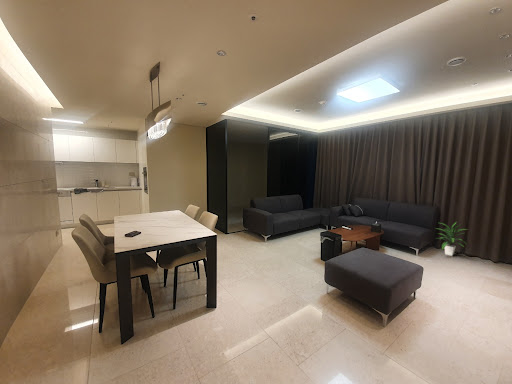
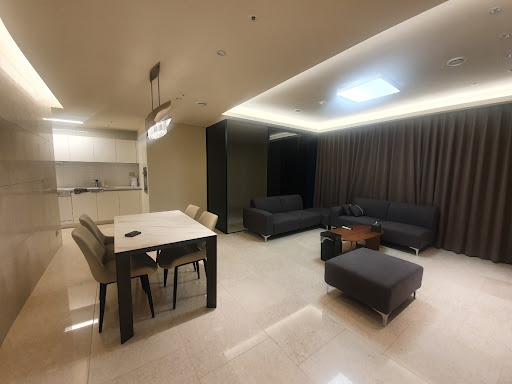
- indoor plant [435,222,468,257]
